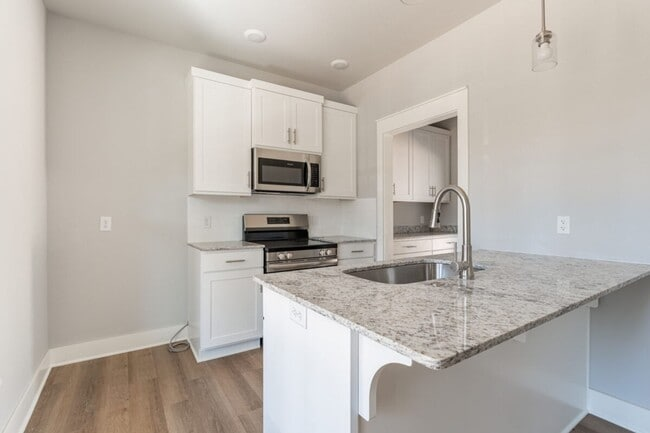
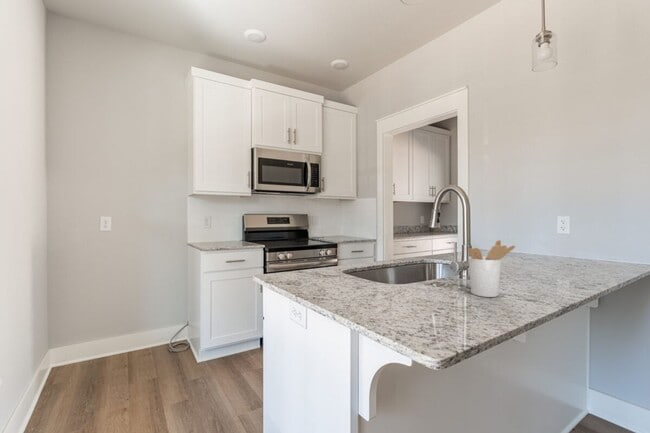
+ utensil holder [467,239,516,298]
